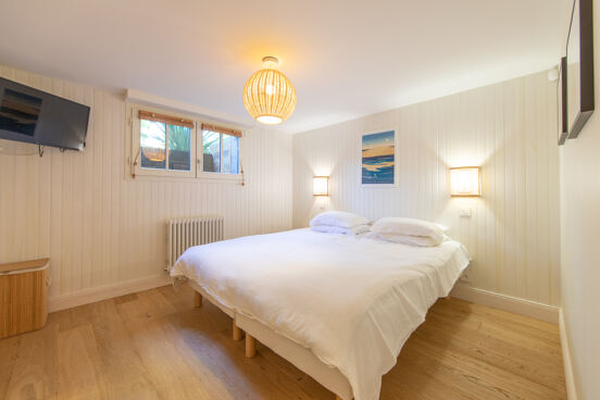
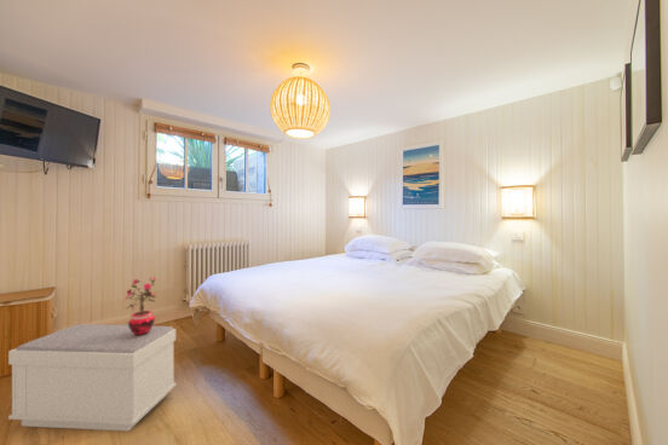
+ potted plant [123,276,159,336]
+ bench [7,323,178,432]
